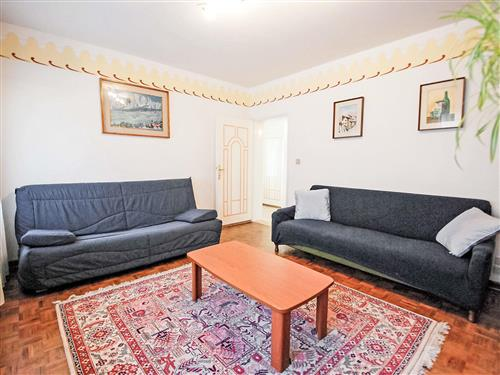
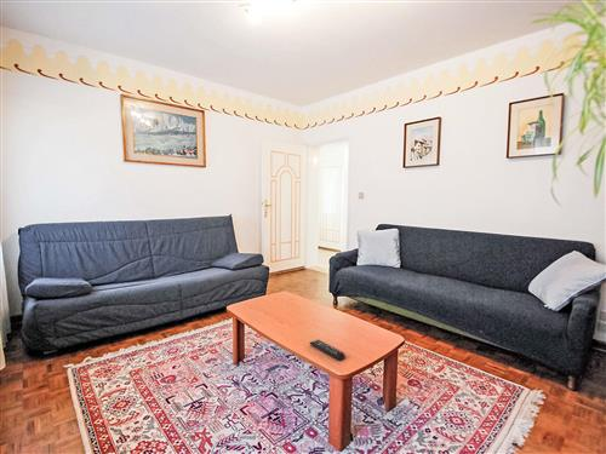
+ remote control [309,339,347,361]
